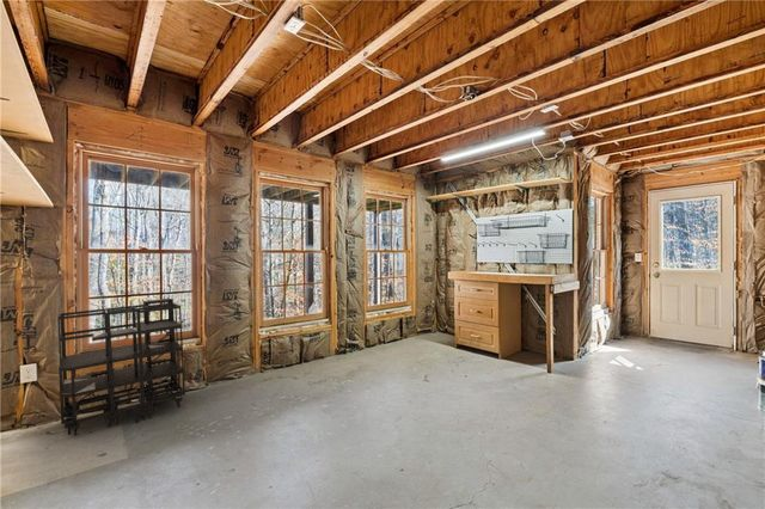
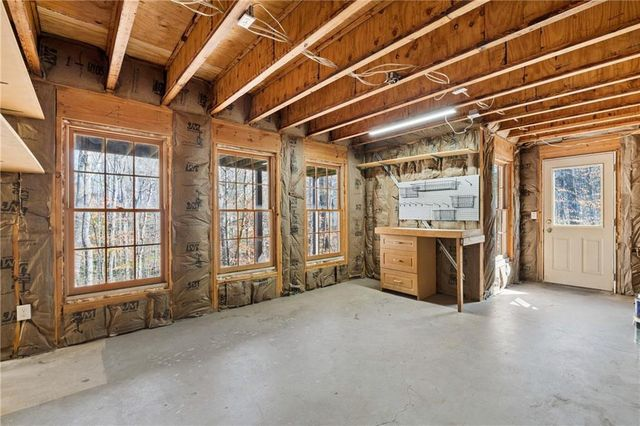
- storage shelving [56,298,186,437]
